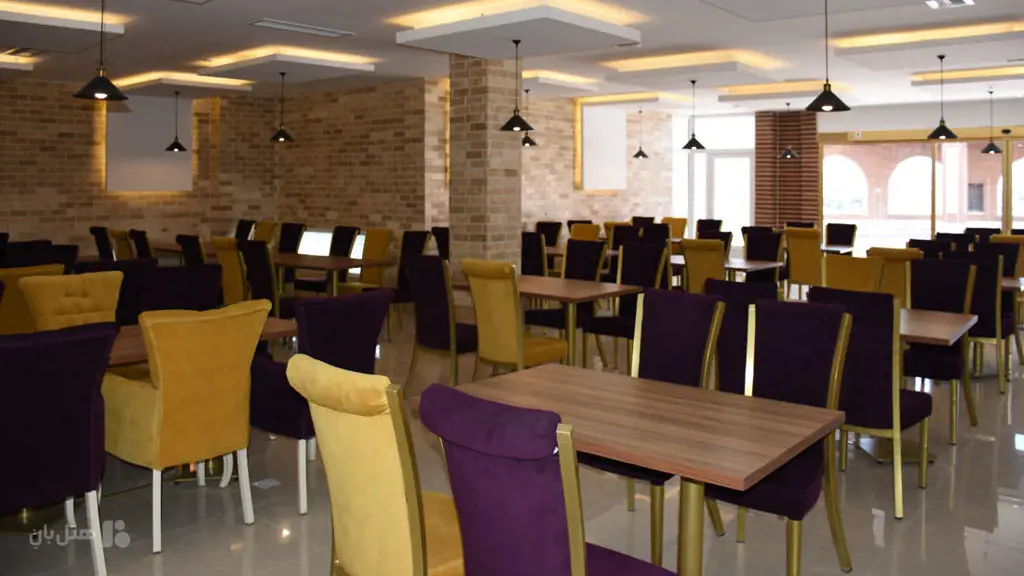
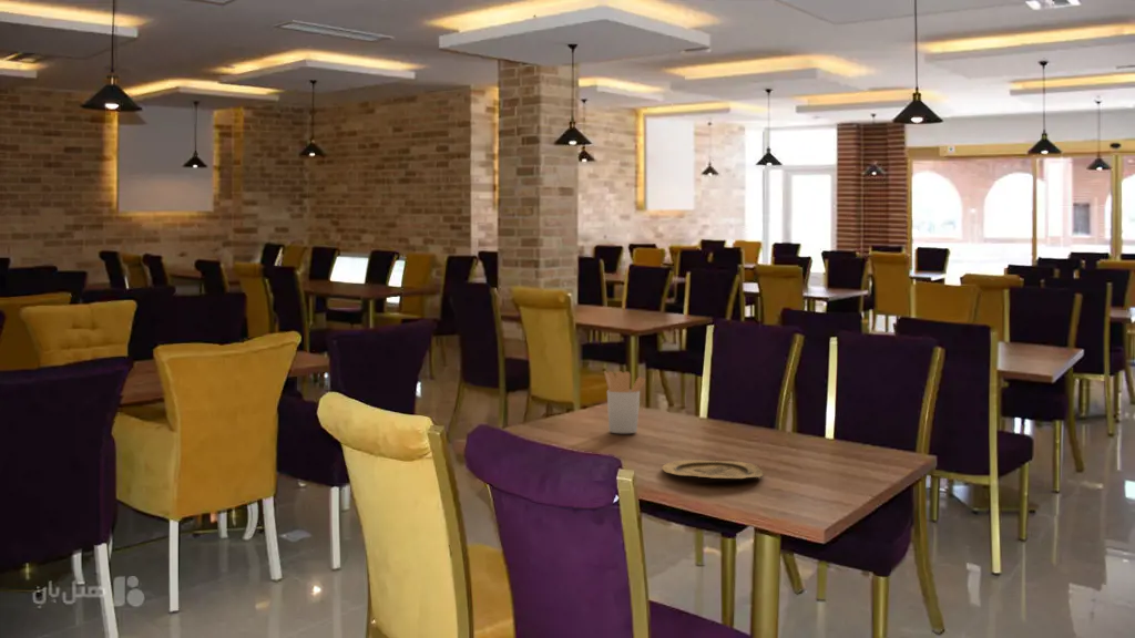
+ plate [661,460,764,480]
+ utensil holder [604,370,646,434]
